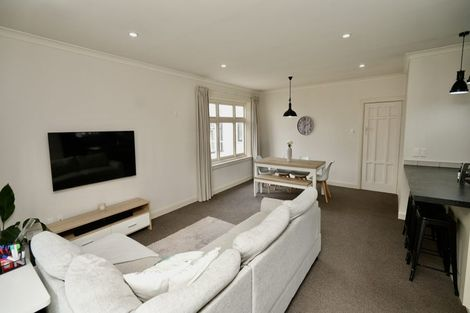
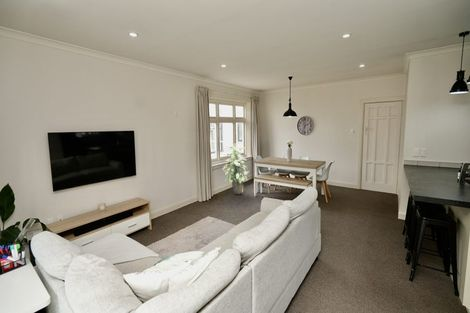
+ indoor plant [222,142,250,195]
